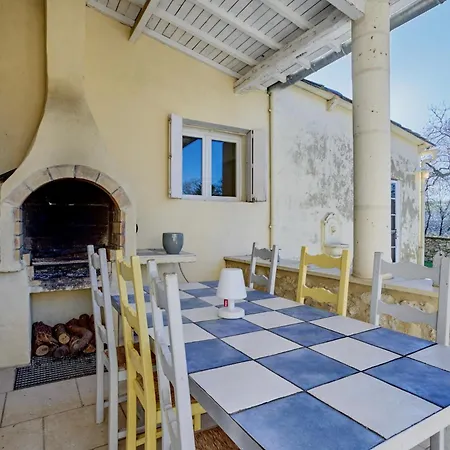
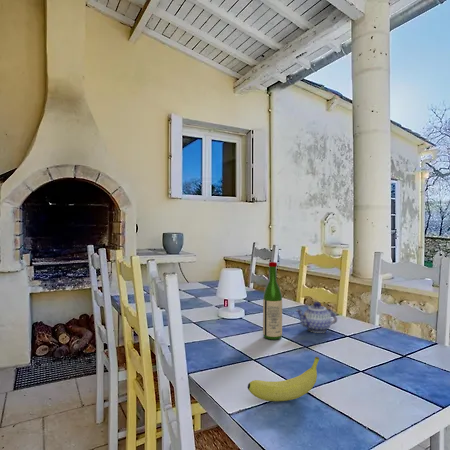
+ fruit [247,356,320,402]
+ teapot [295,301,338,334]
+ wine bottle [262,261,283,341]
